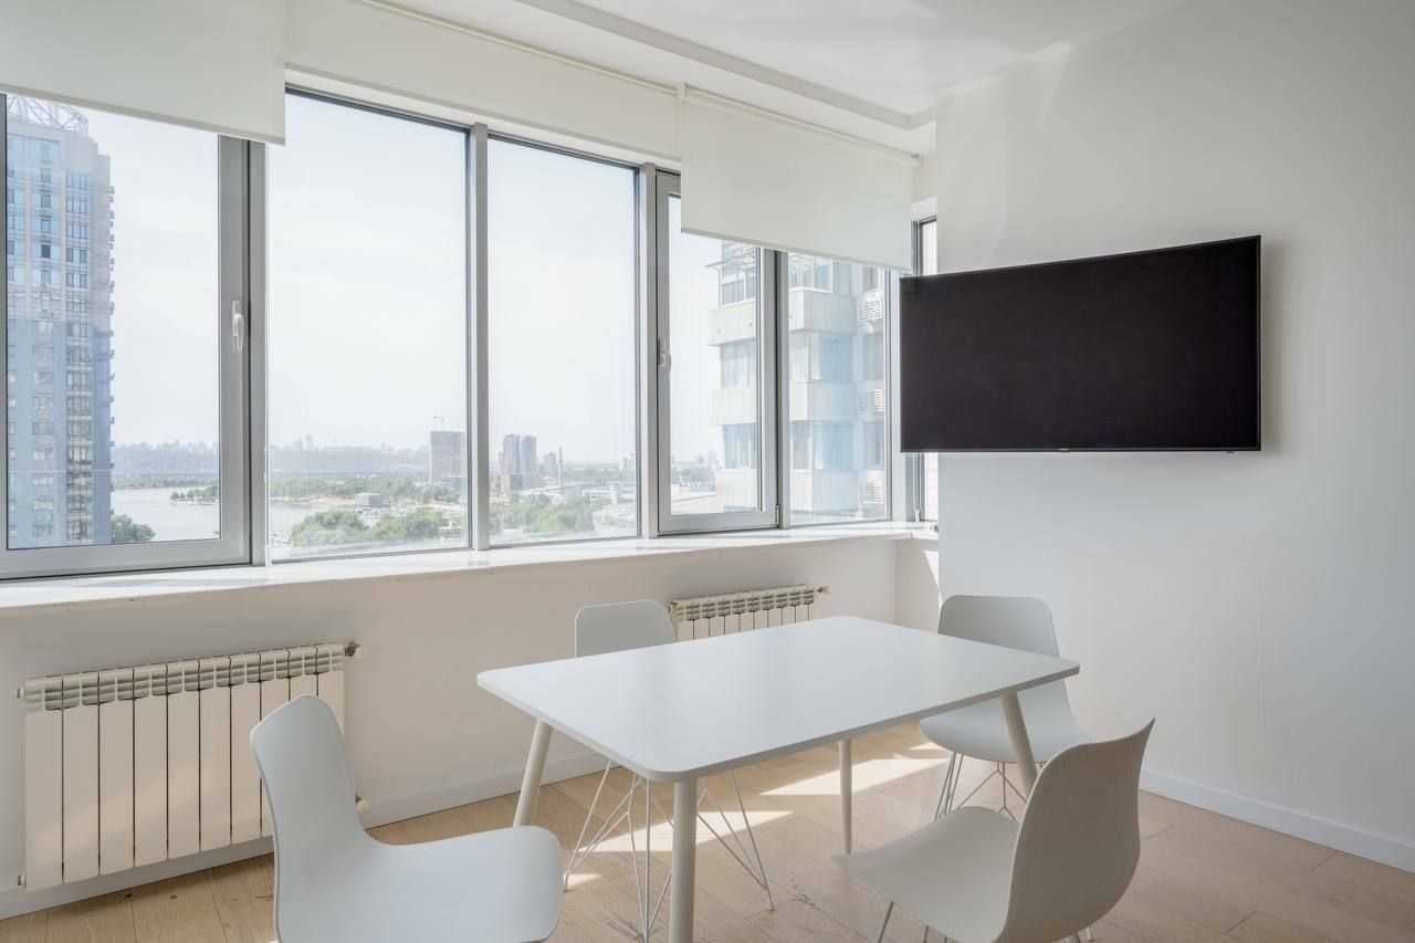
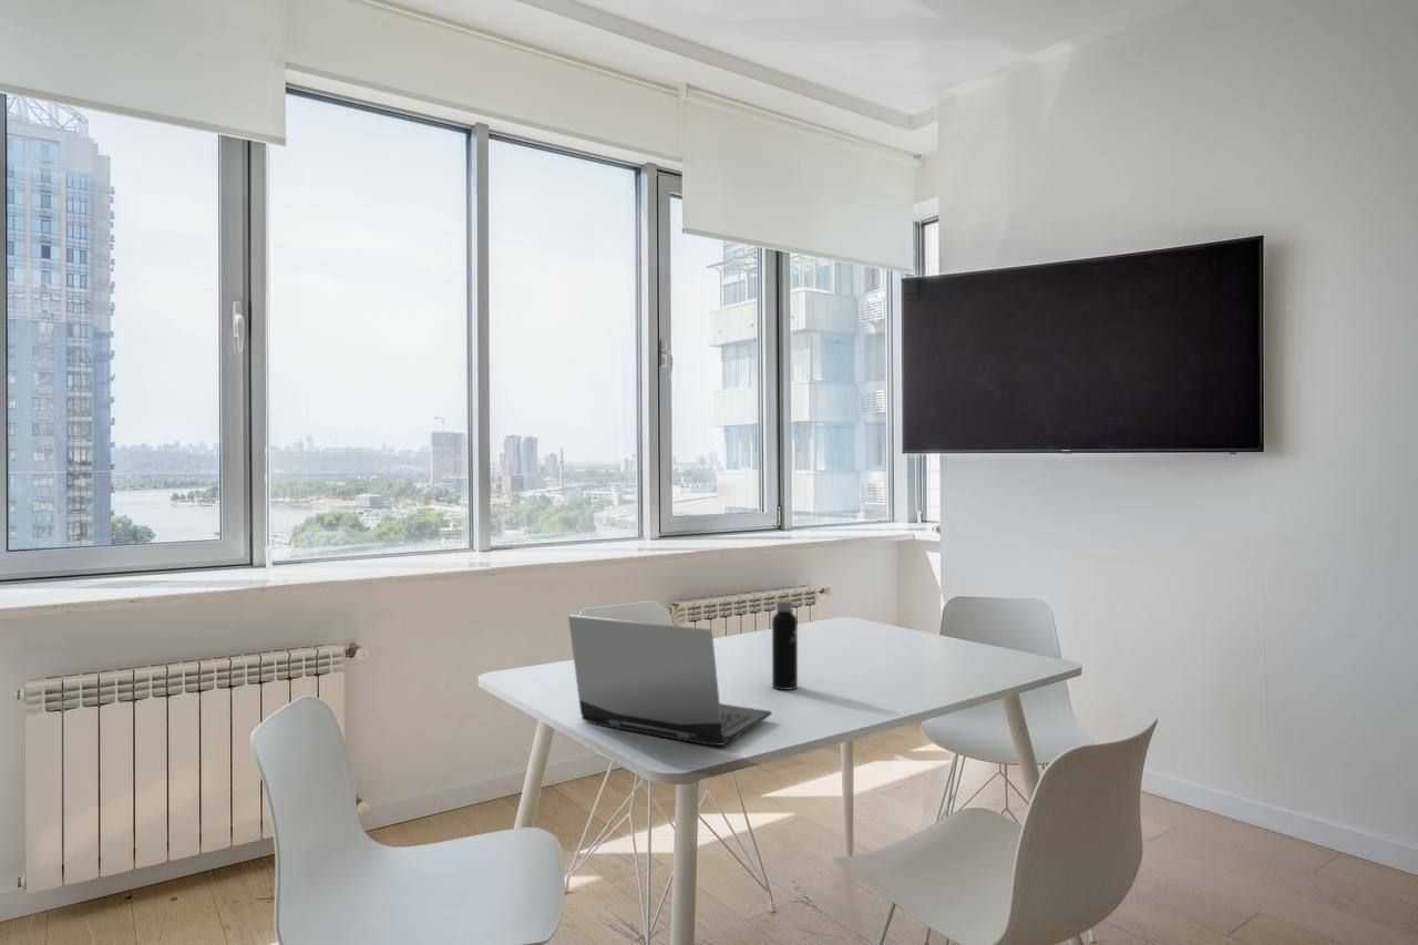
+ laptop computer [567,614,772,747]
+ water bottle [771,590,799,691]
